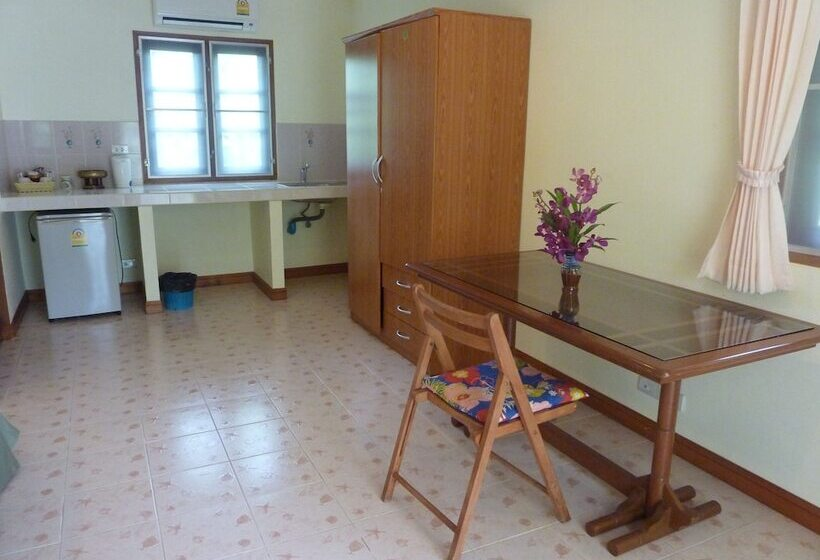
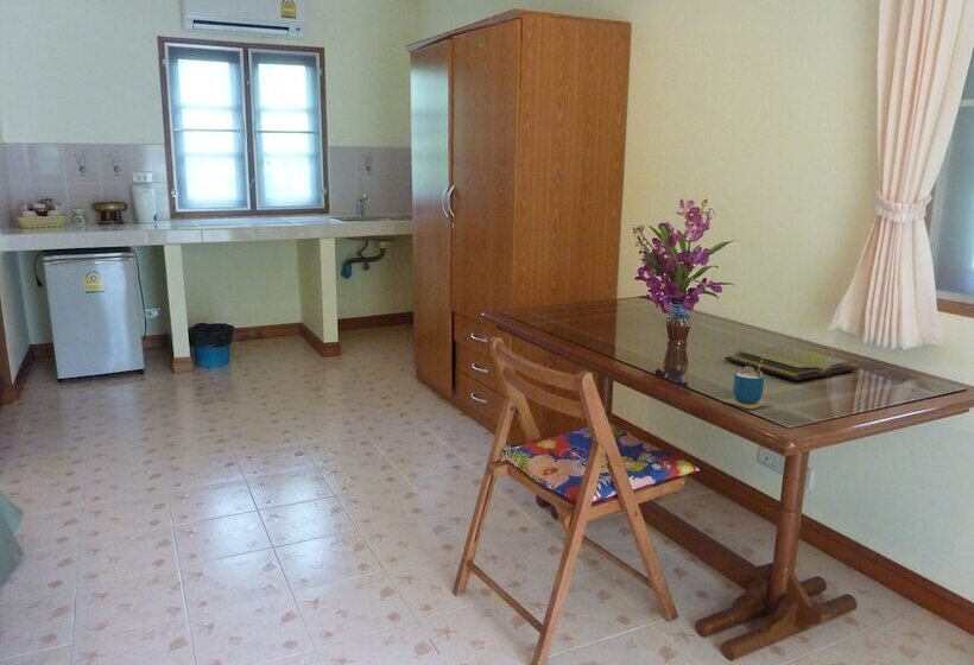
+ cup [726,356,767,410]
+ diary [723,343,859,381]
